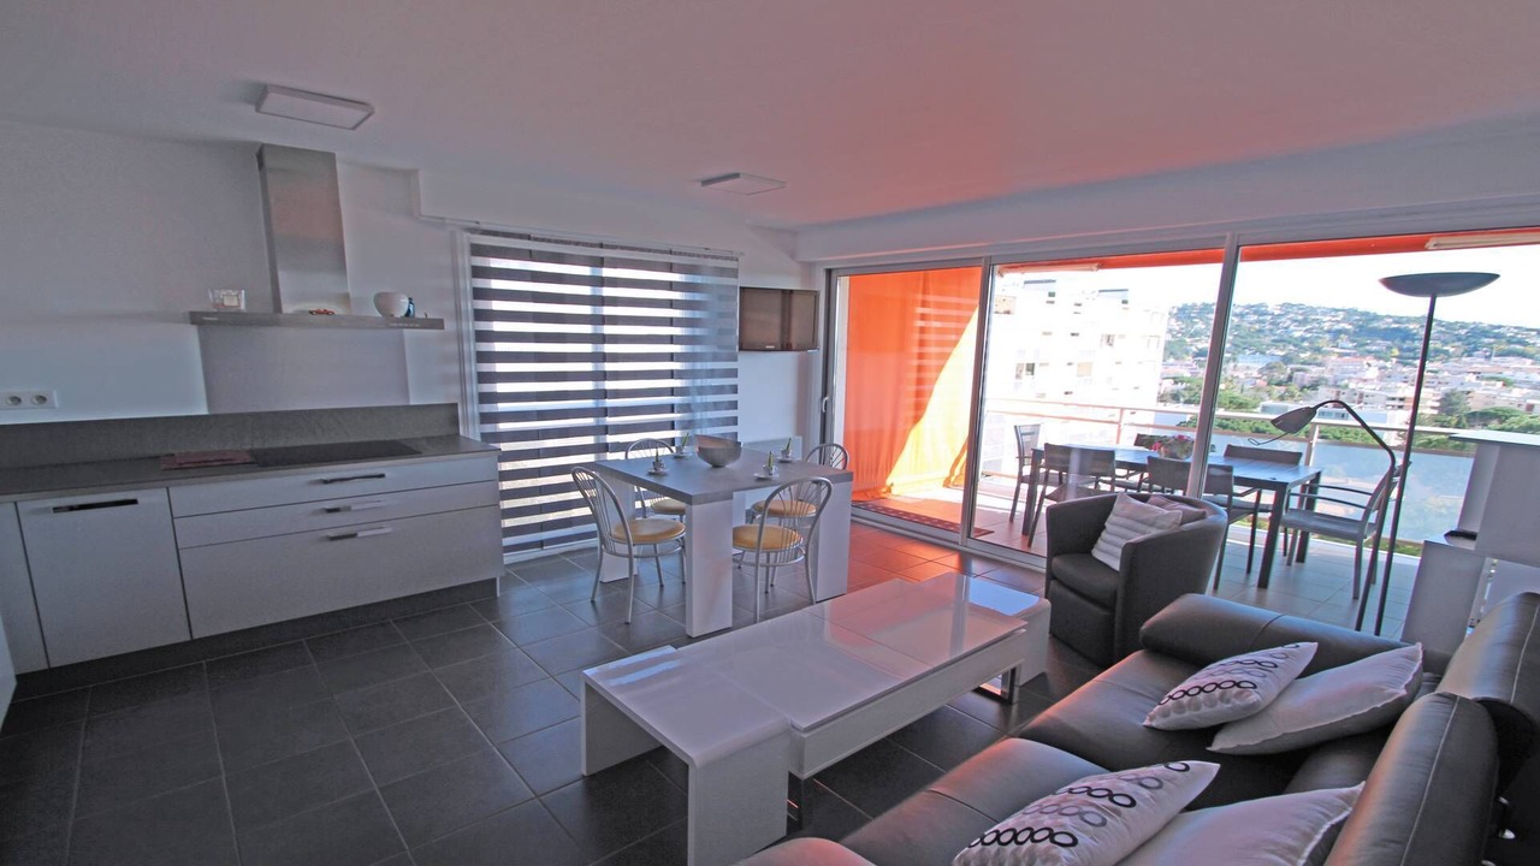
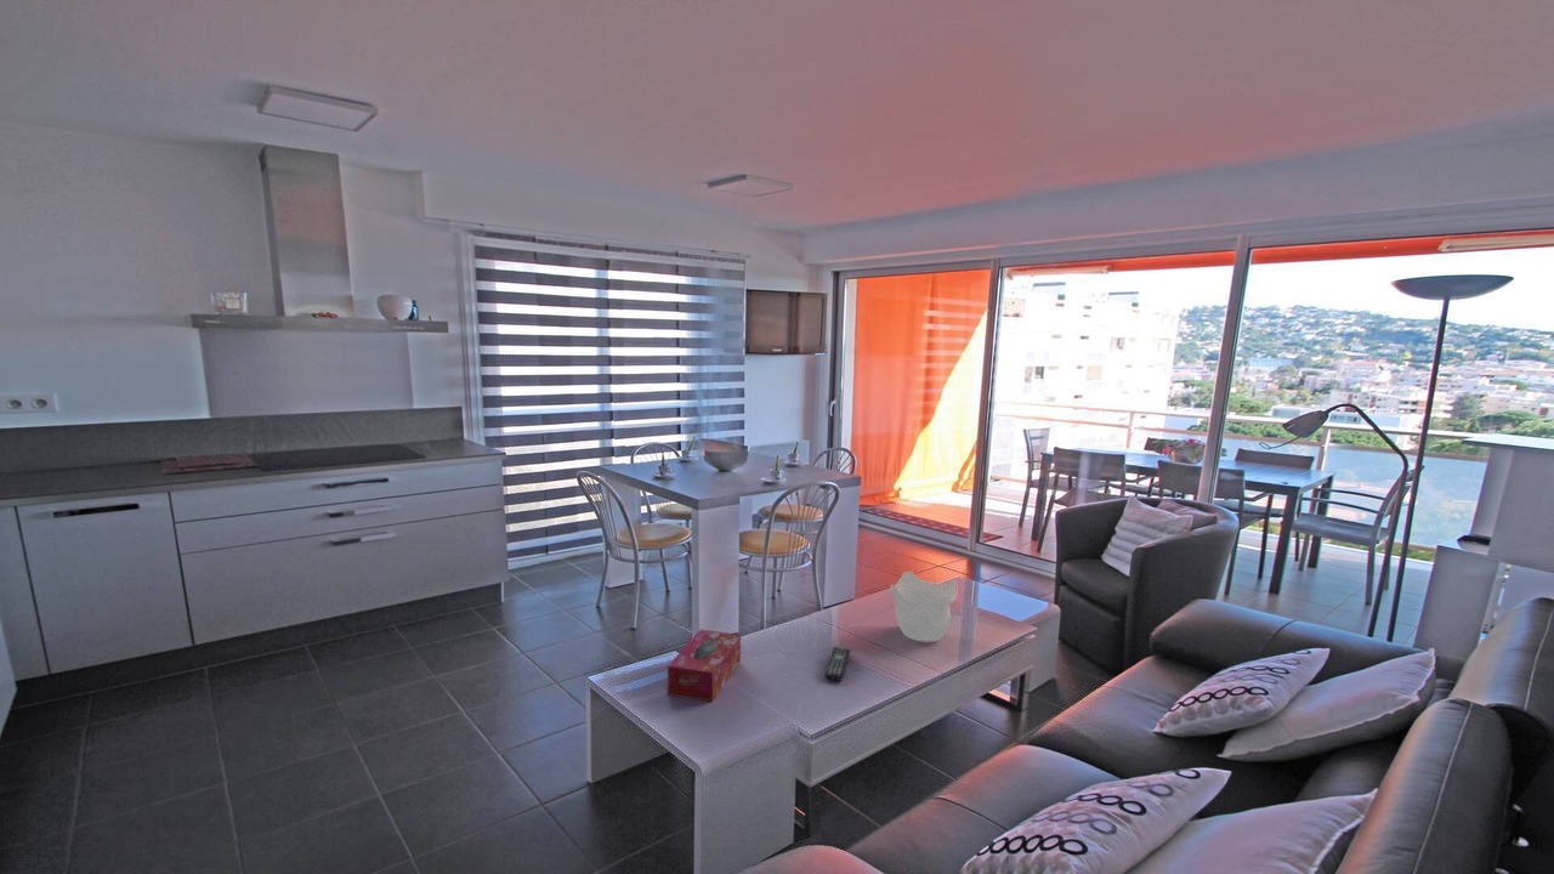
+ decorative bowl [889,571,959,643]
+ remote control [823,646,852,682]
+ tissue box [667,629,742,703]
